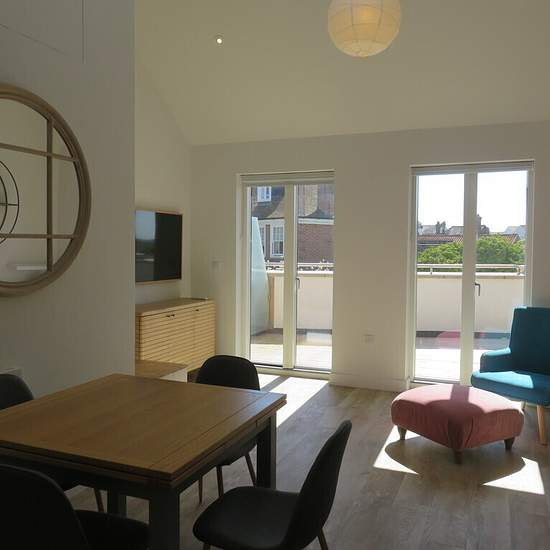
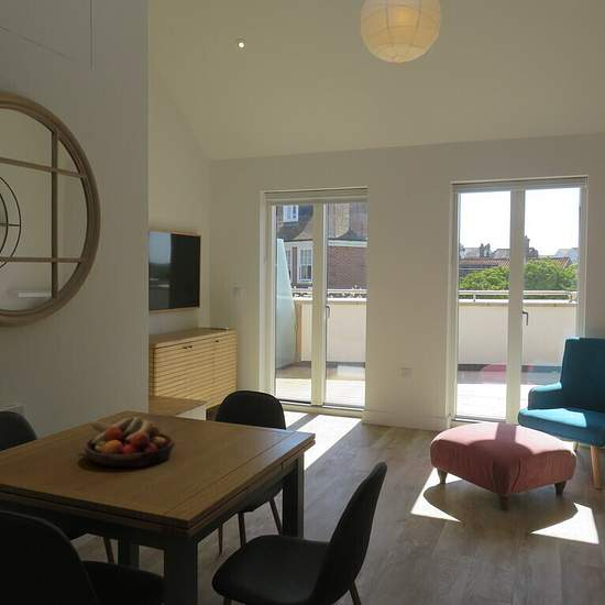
+ fruit bowl [84,415,176,469]
